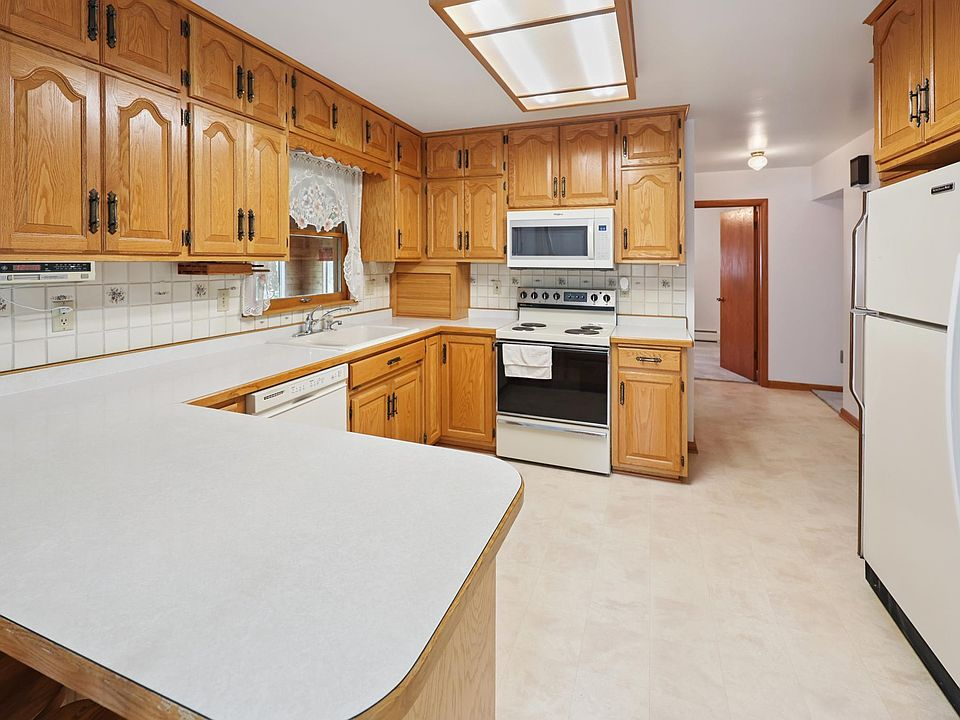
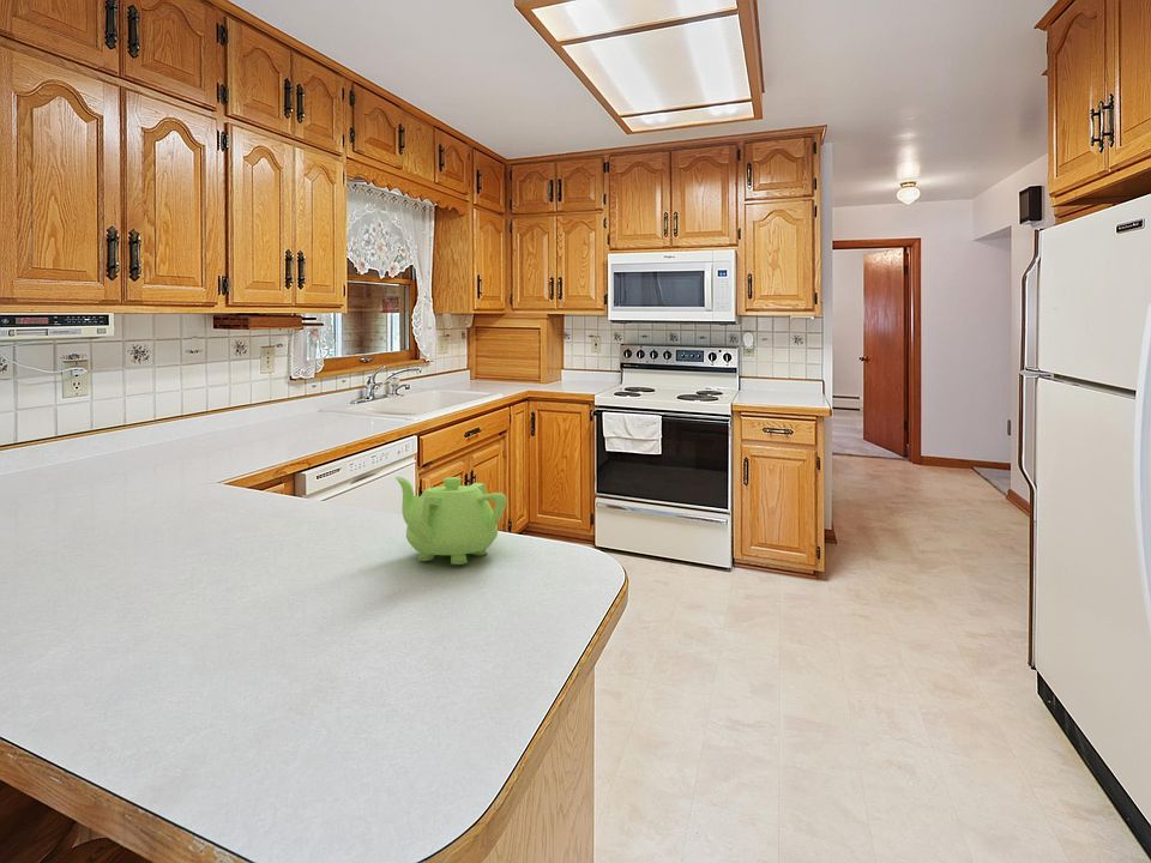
+ teapot [394,476,507,566]
